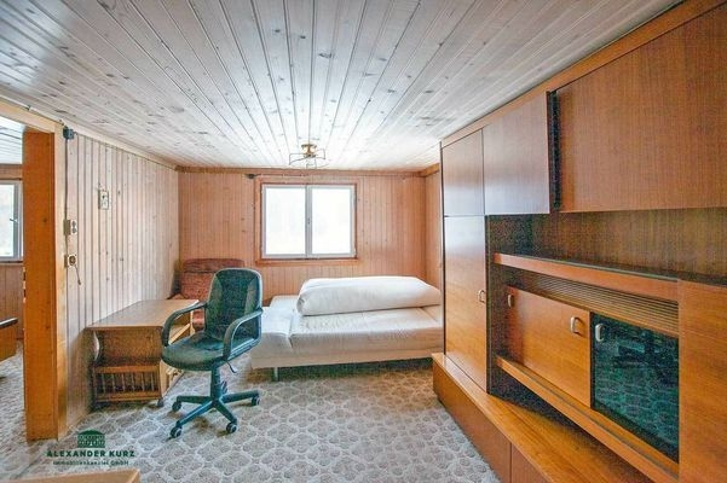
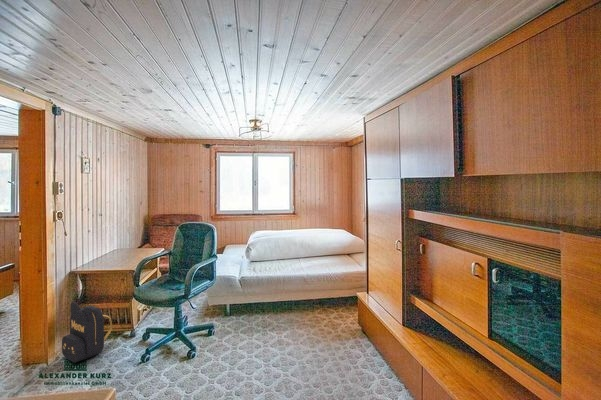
+ backpack [61,301,113,363]
